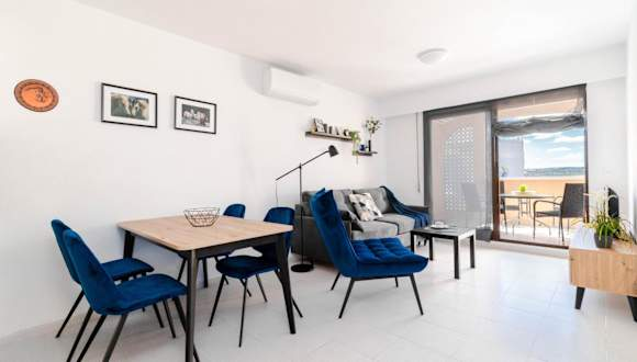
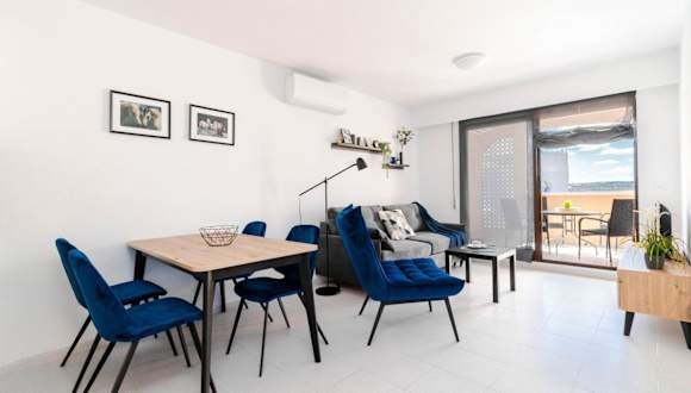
- decorative plate [13,78,60,113]
